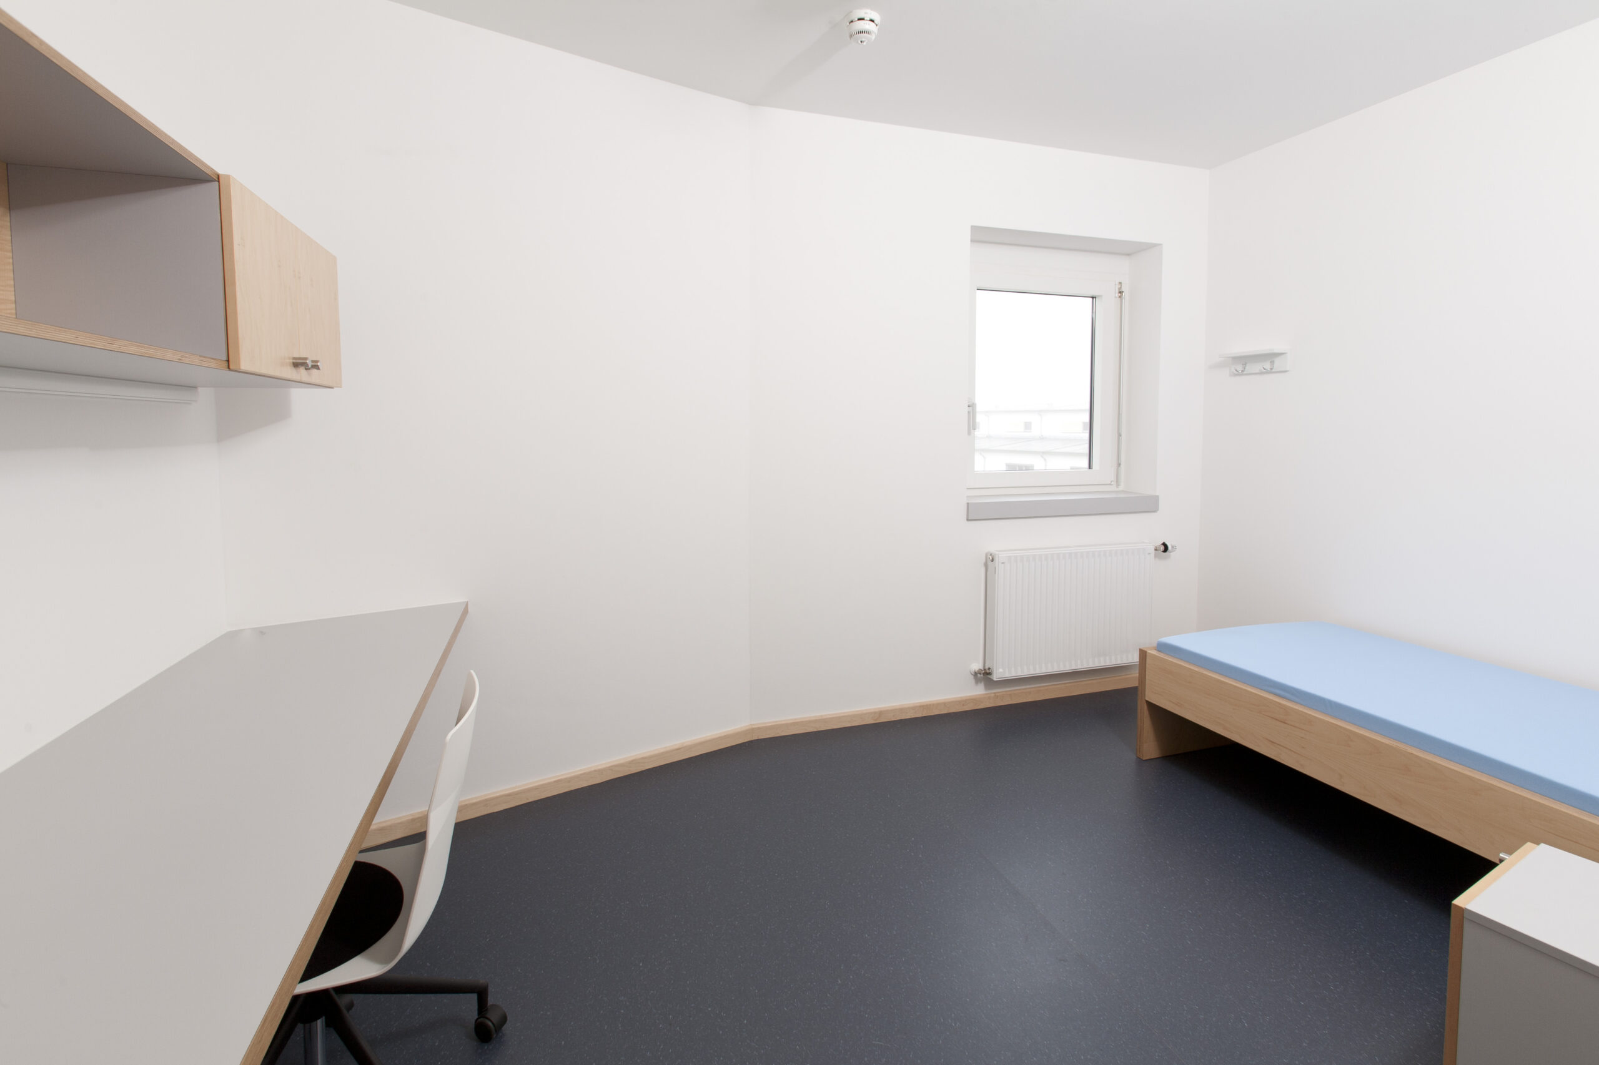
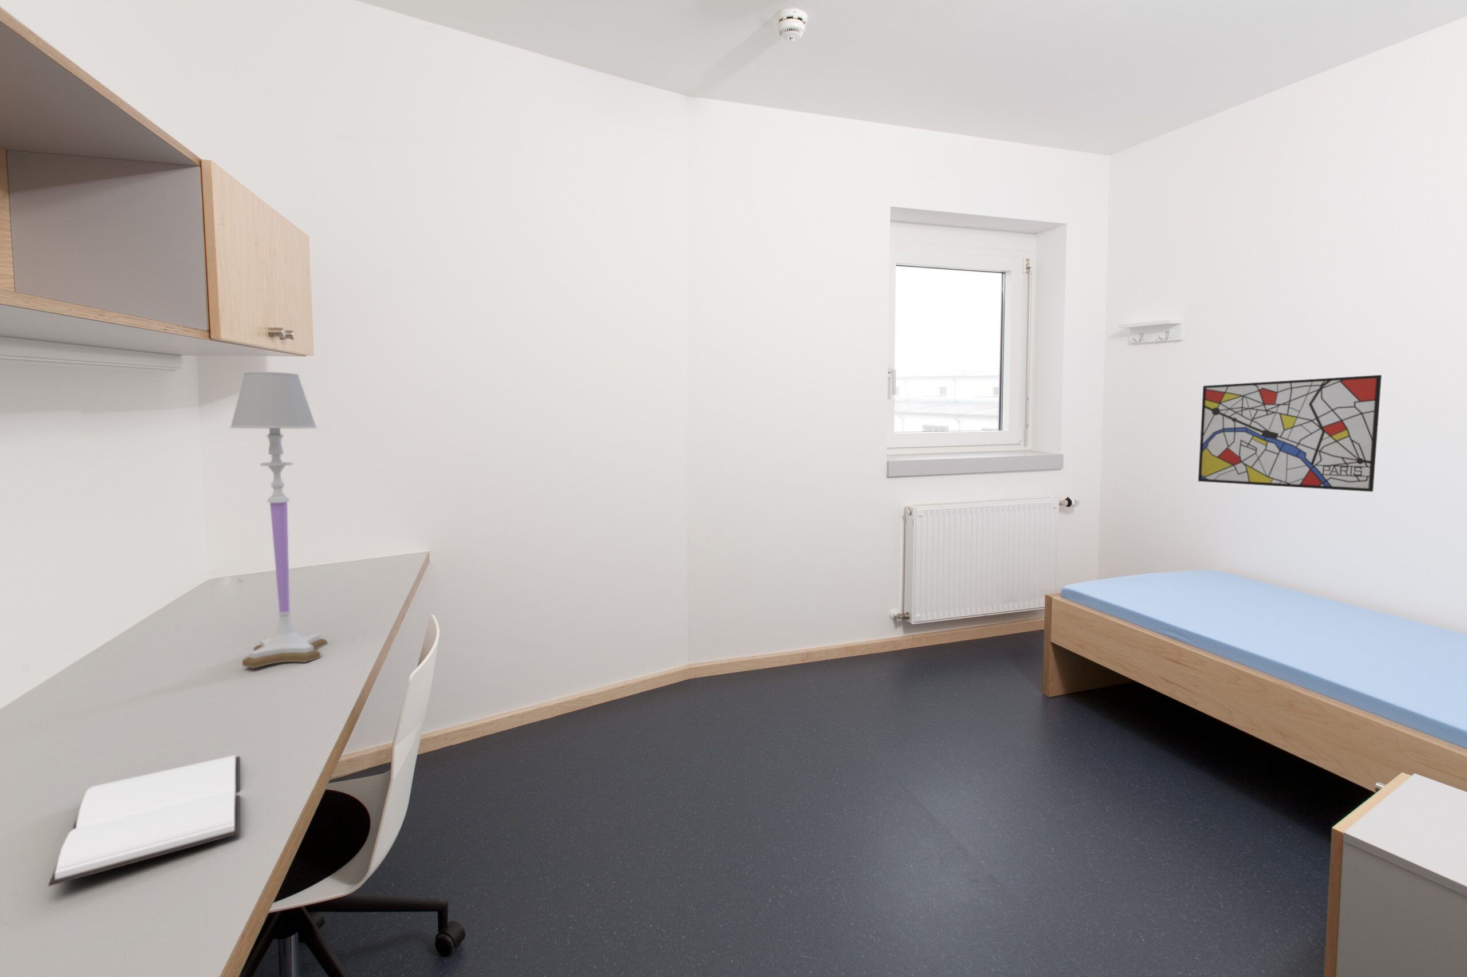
+ book [48,755,240,888]
+ table lamp [229,371,328,668]
+ wall art [1198,374,1382,493]
